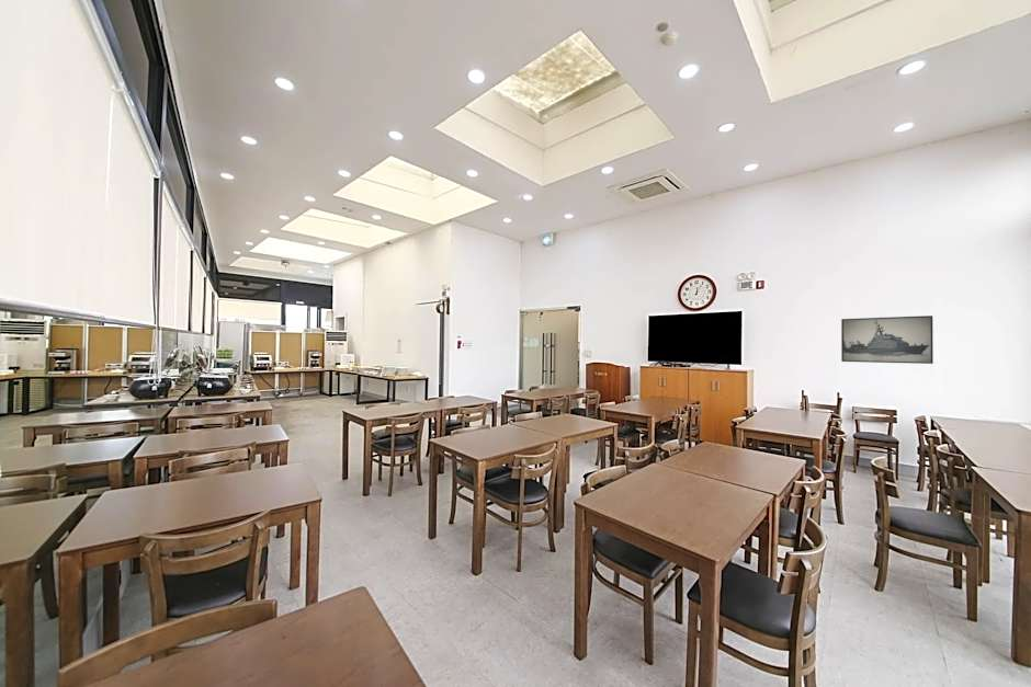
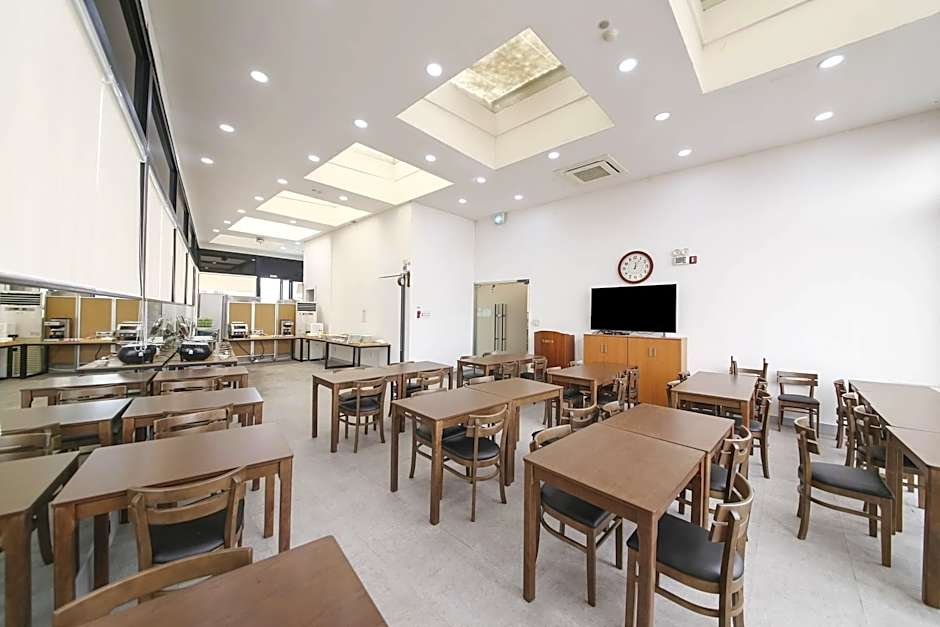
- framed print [840,314,934,365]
